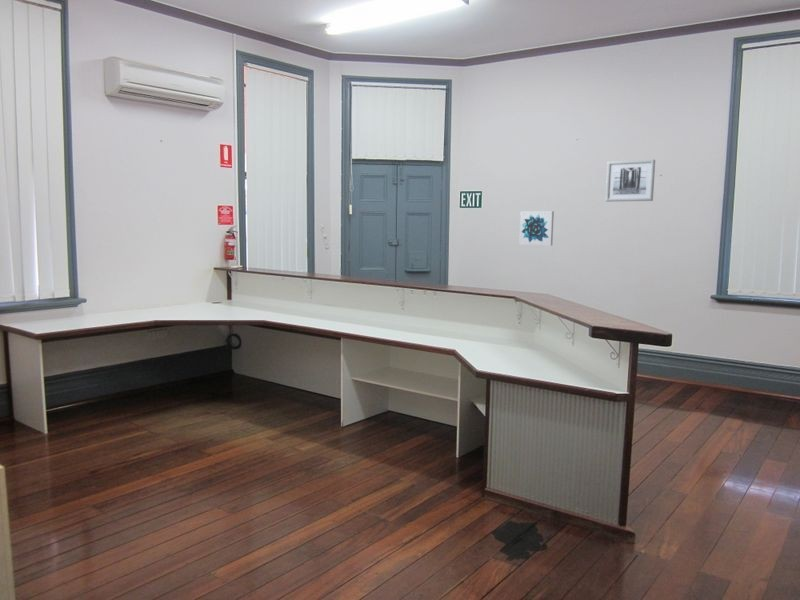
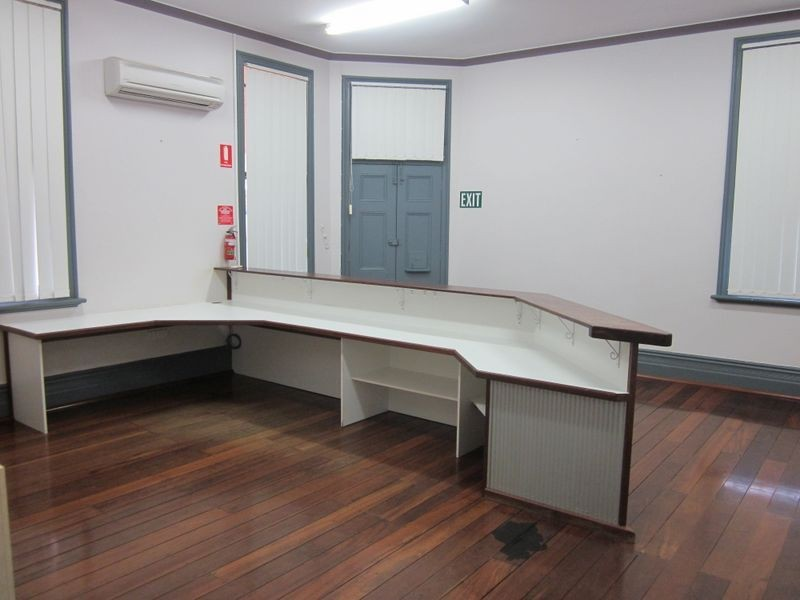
- wall art [605,159,656,202]
- wall art [518,210,555,247]
